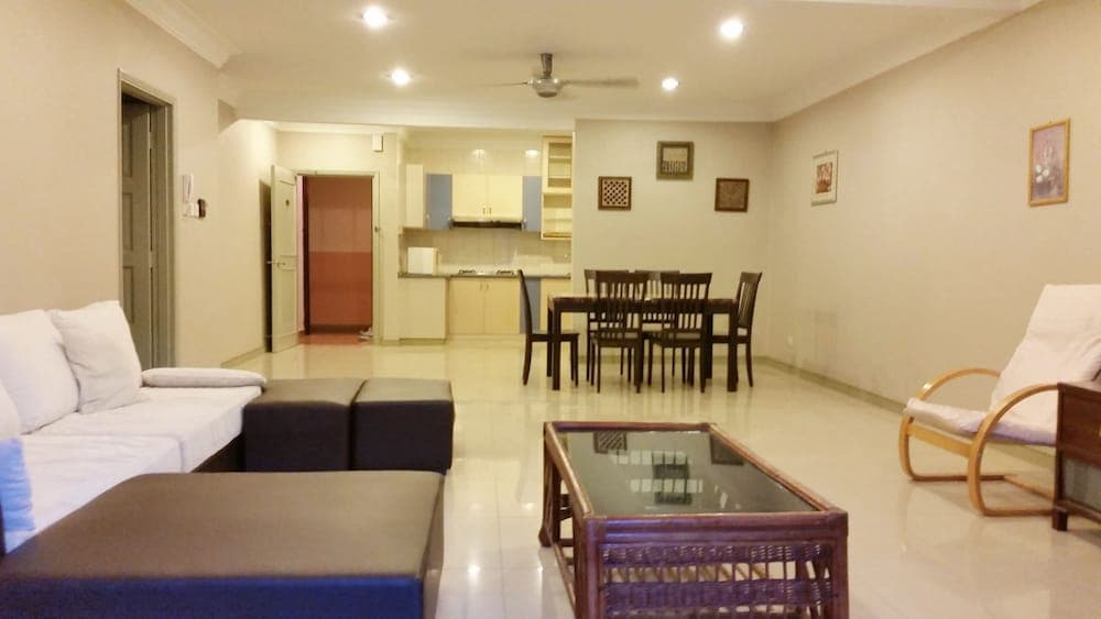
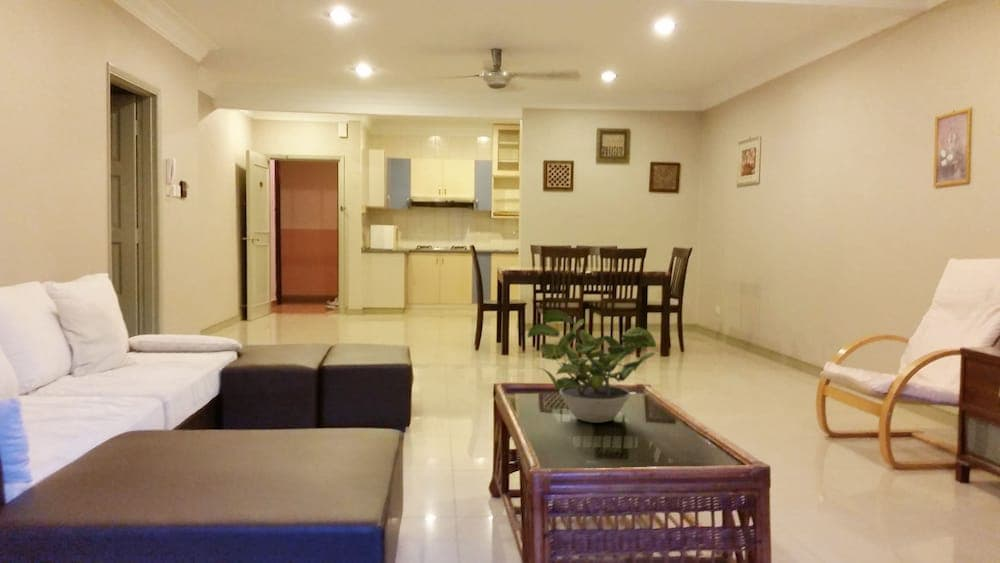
+ potted plant [526,308,657,424]
